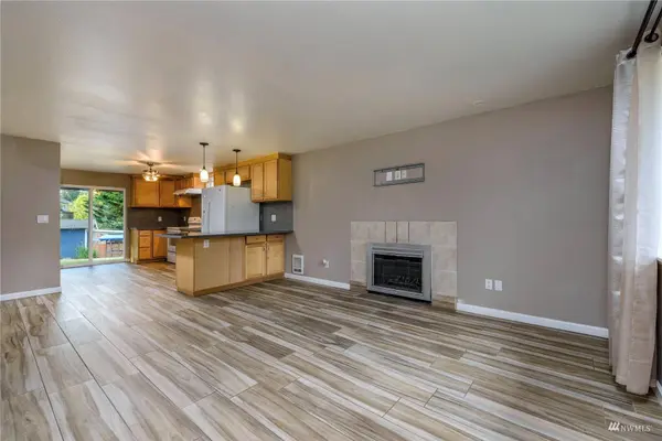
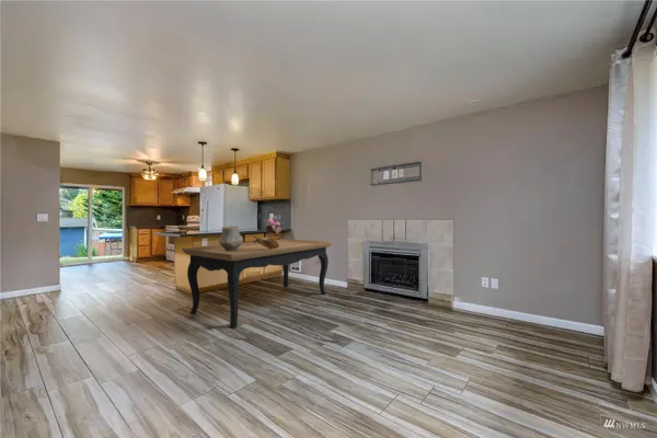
+ dining table [181,238,333,330]
+ ceramic pot [218,226,244,251]
+ bouquet [252,214,286,250]
